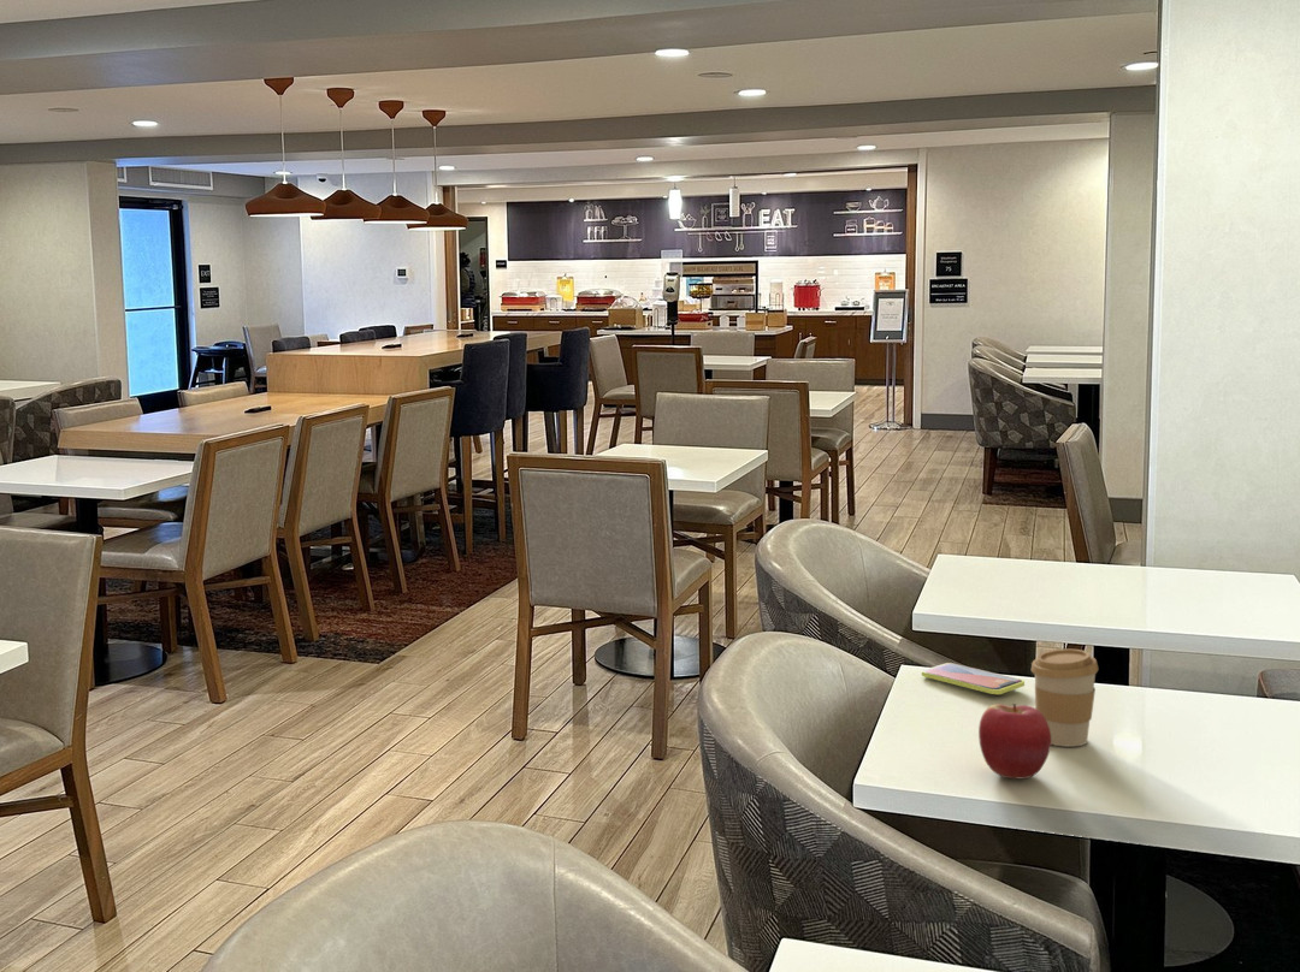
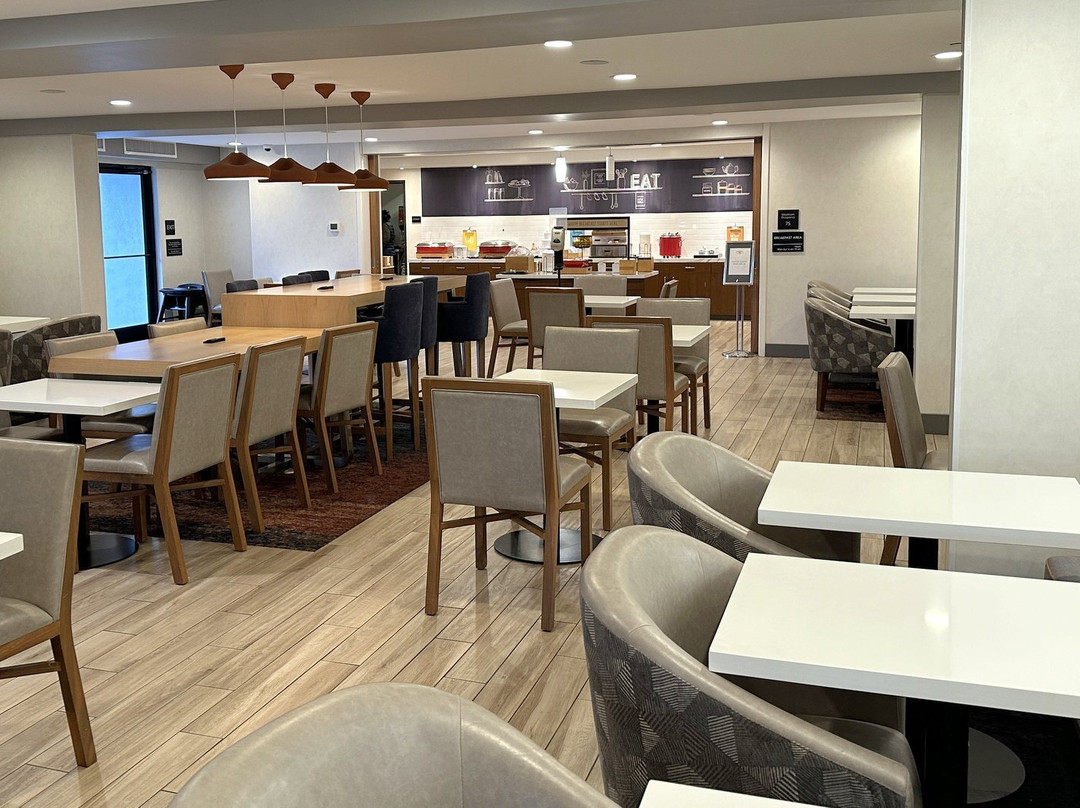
- apple [977,703,1052,780]
- coffee cup [1030,648,1099,748]
- smartphone [921,662,1026,697]
